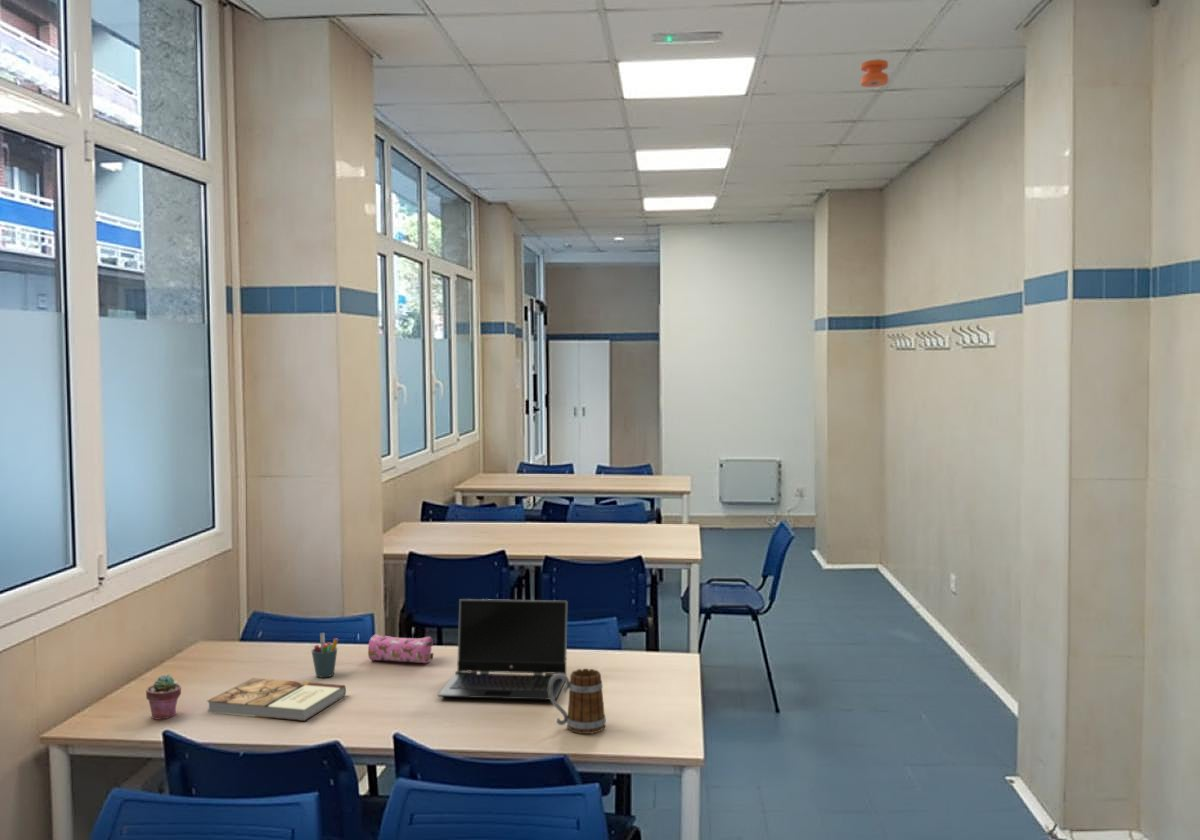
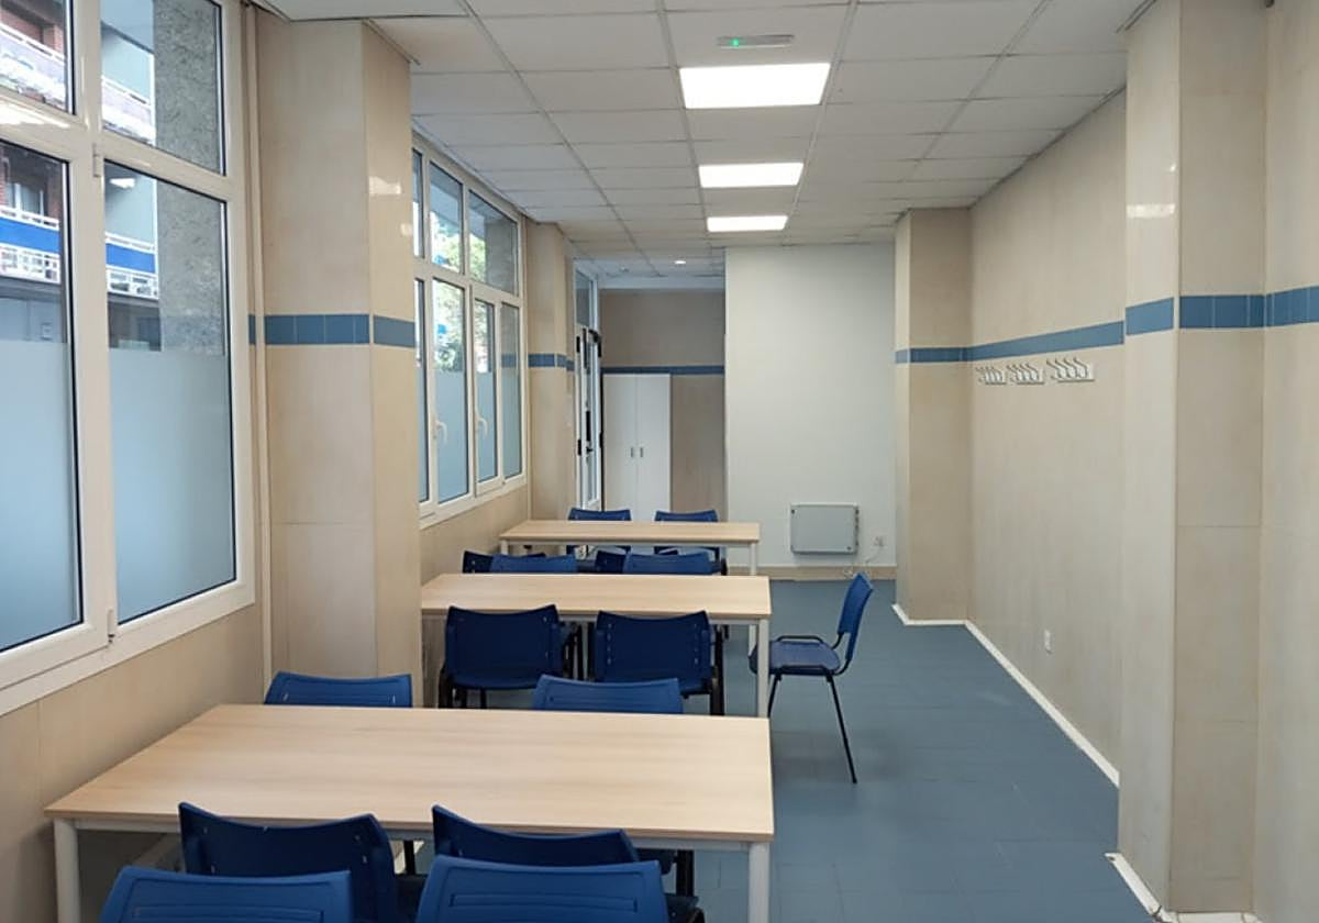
- potted succulent [145,673,182,721]
- laptop computer [437,598,568,701]
- book [206,677,347,722]
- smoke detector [860,58,889,88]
- mug [548,668,607,735]
- pencil case [367,633,435,664]
- pen holder [311,632,339,679]
